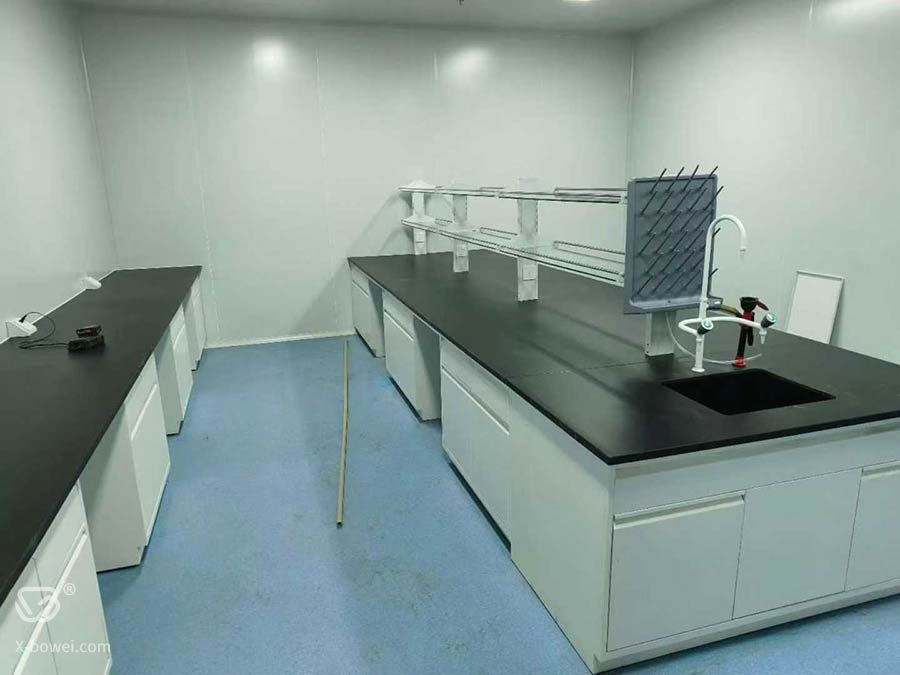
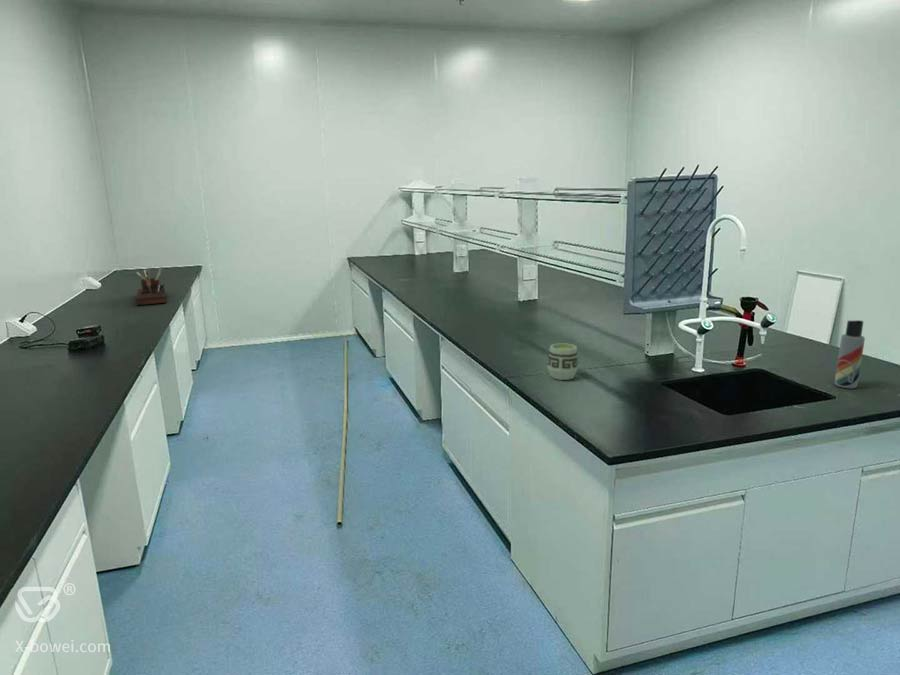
+ lotion bottle [834,319,866,389]
+ cup [546,342,579,381]
+ desk organizer [135,266,167,306]
